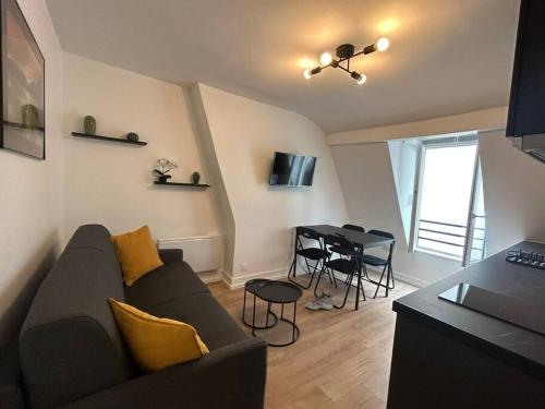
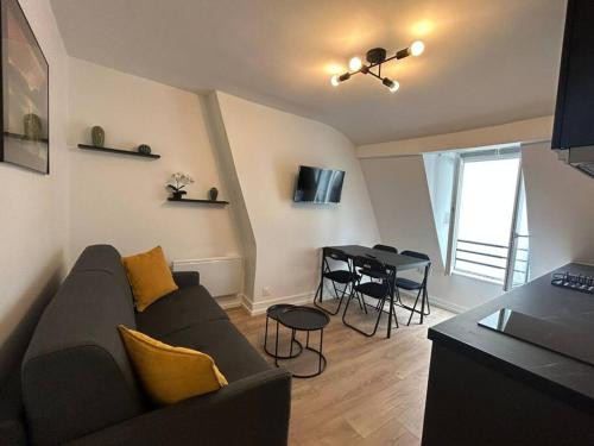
- sneaker [305,288,334,311]
